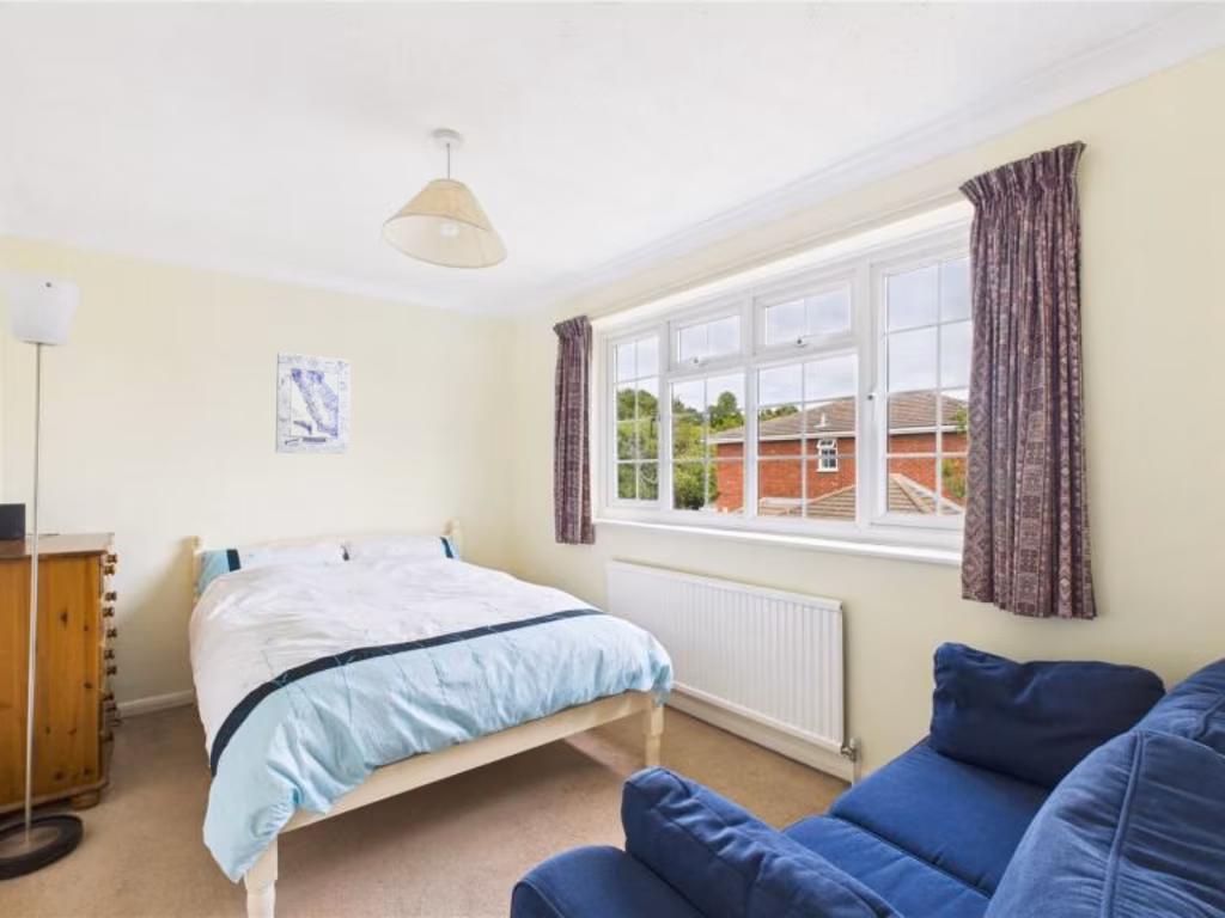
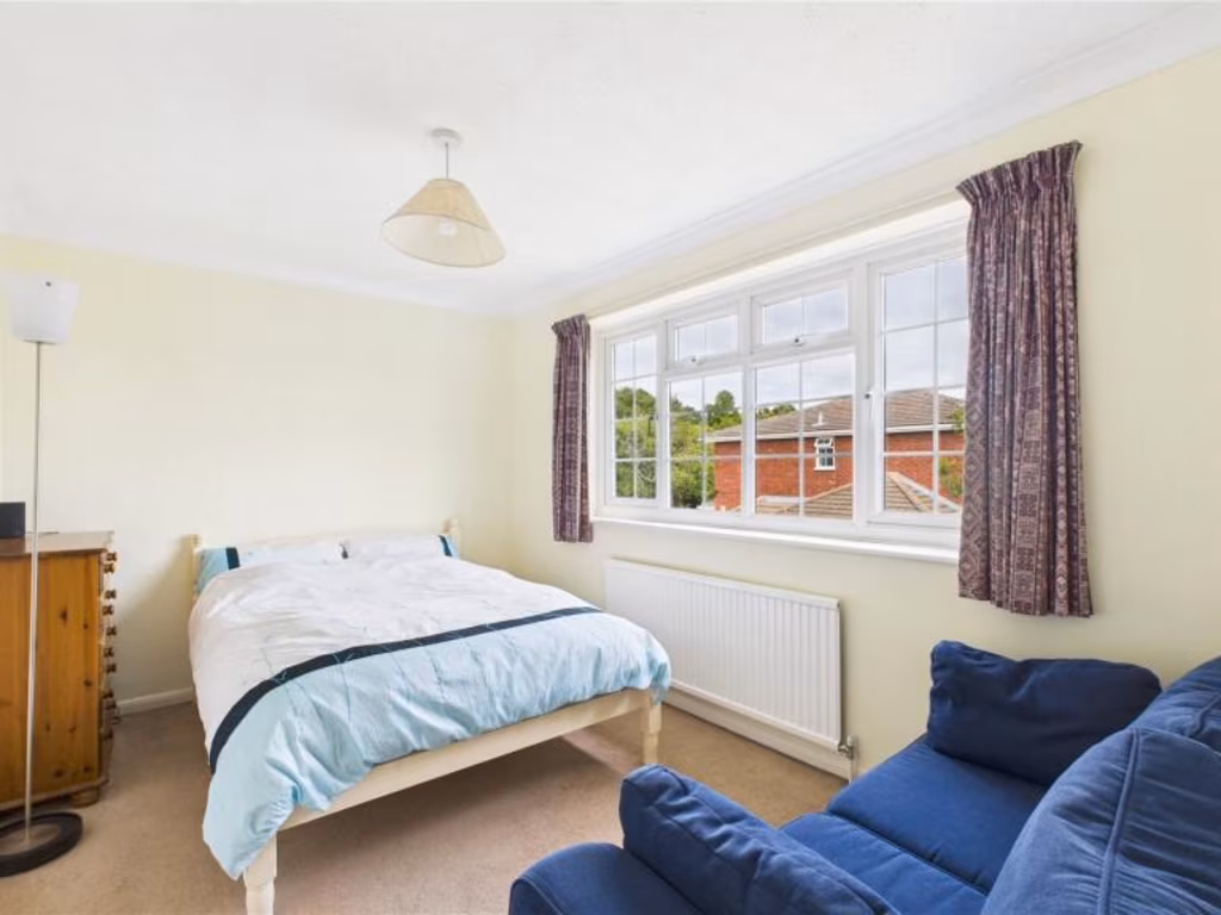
- wall art [275,351,352,455]
